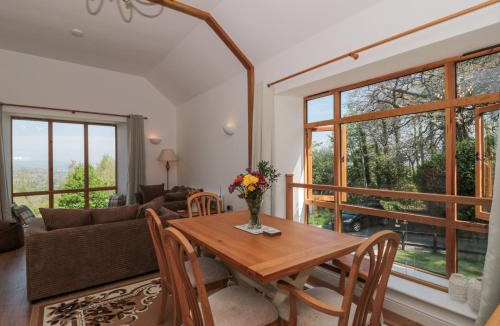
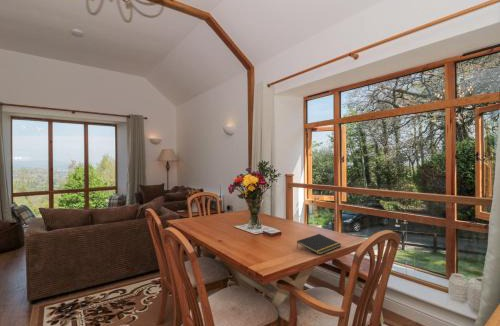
+ notepad [296,233,342,256]
